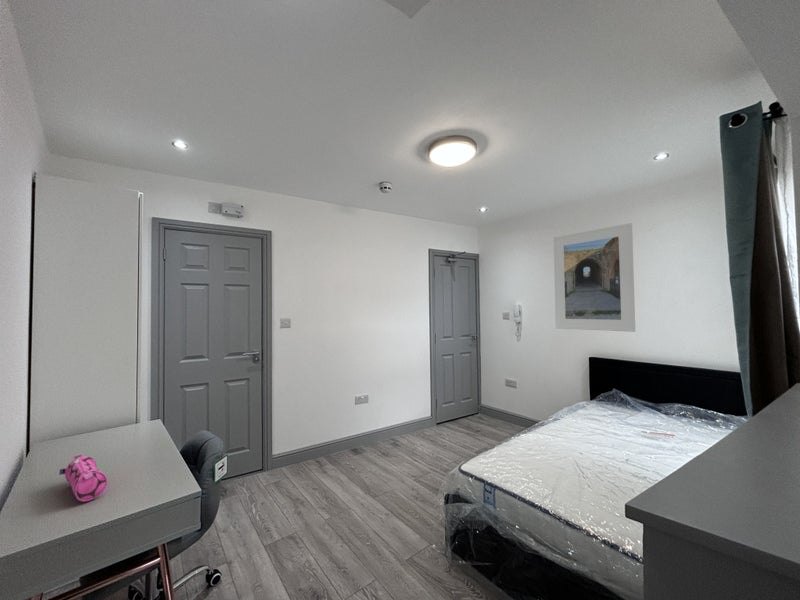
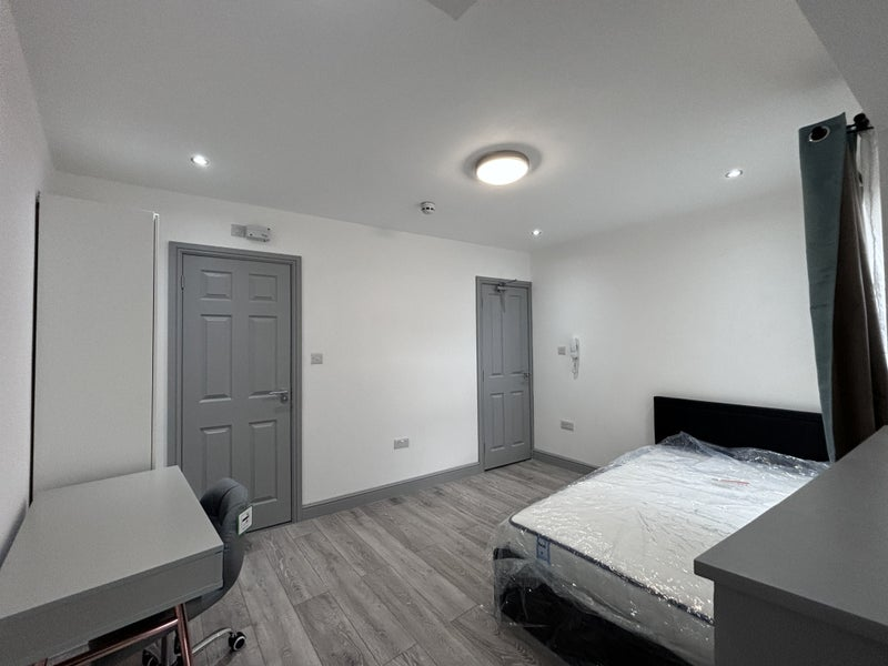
- pencil case [58,453,108,502]
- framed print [553,222,636,333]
